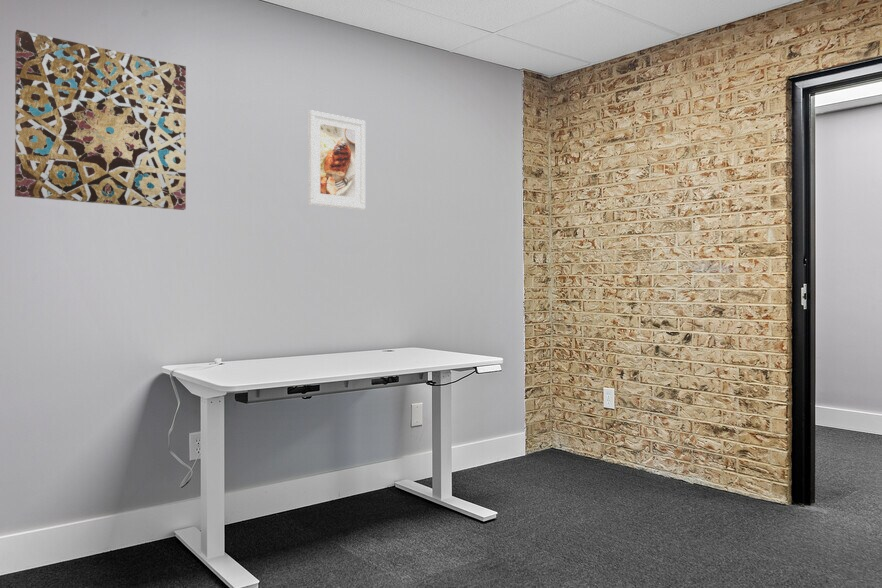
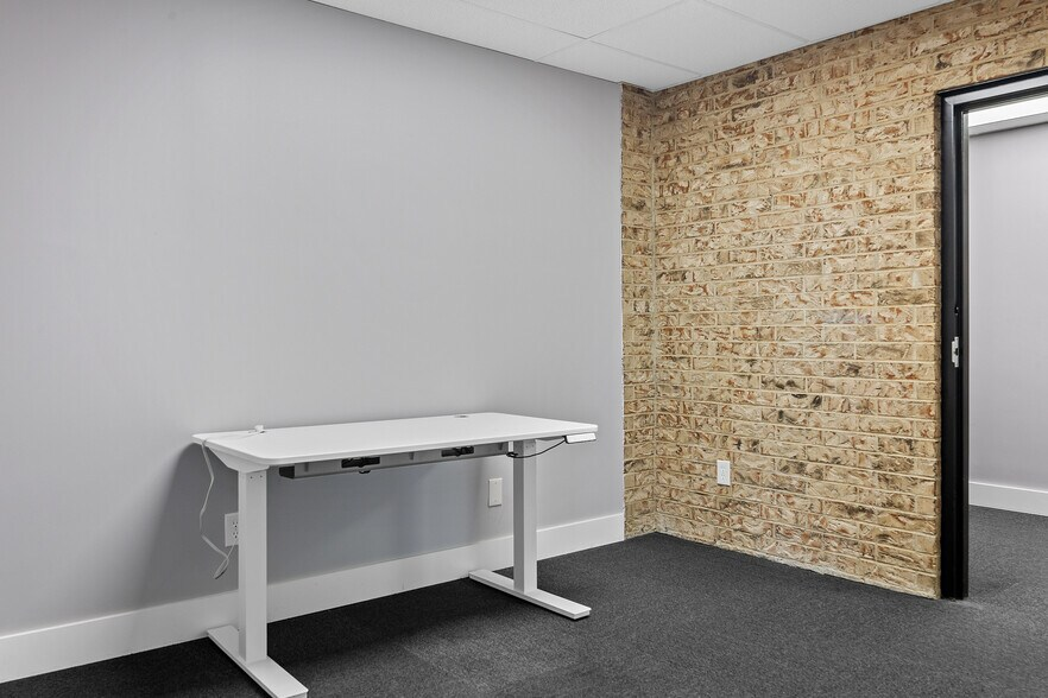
- wall art [14,29,187,211]
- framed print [307,109,366,211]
